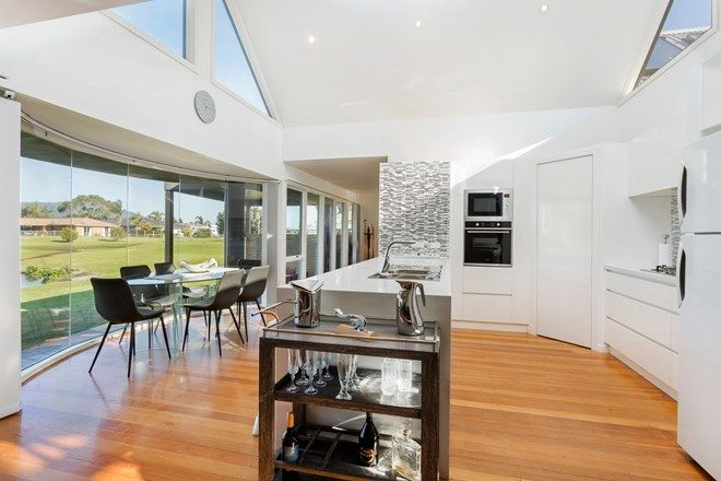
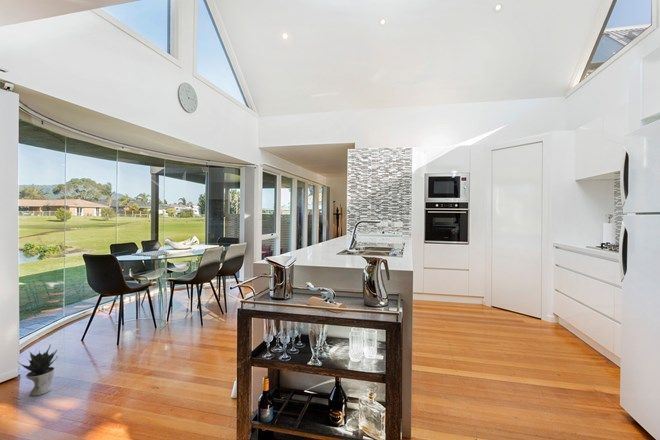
+ potted plant [17,344,59,397]
